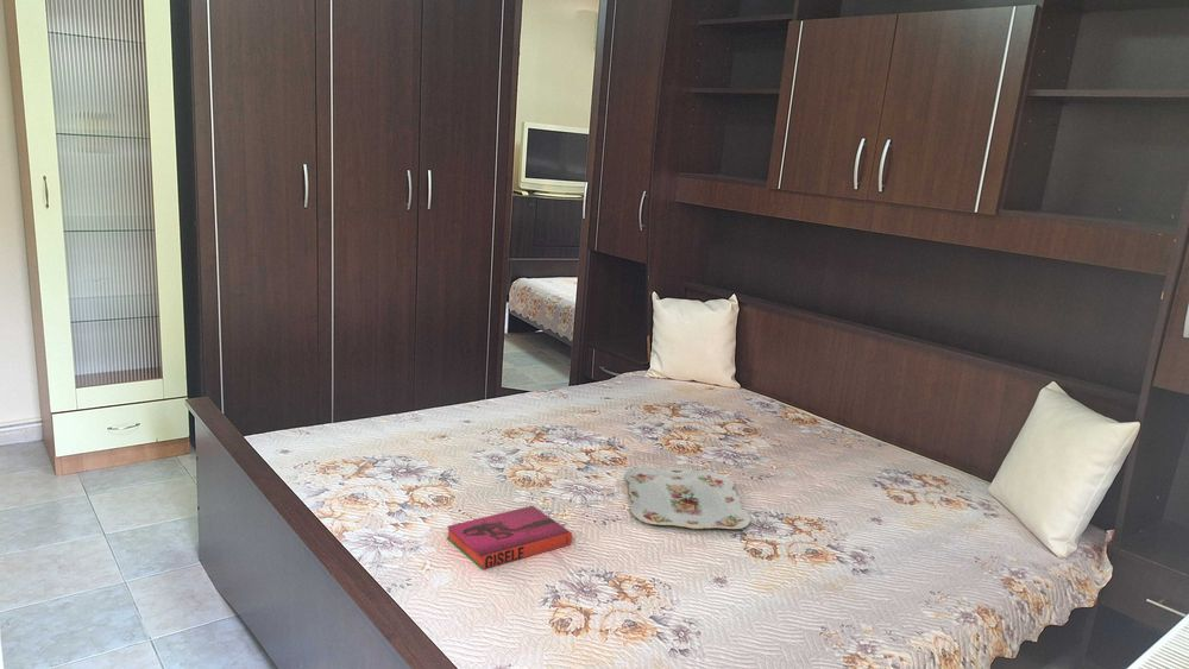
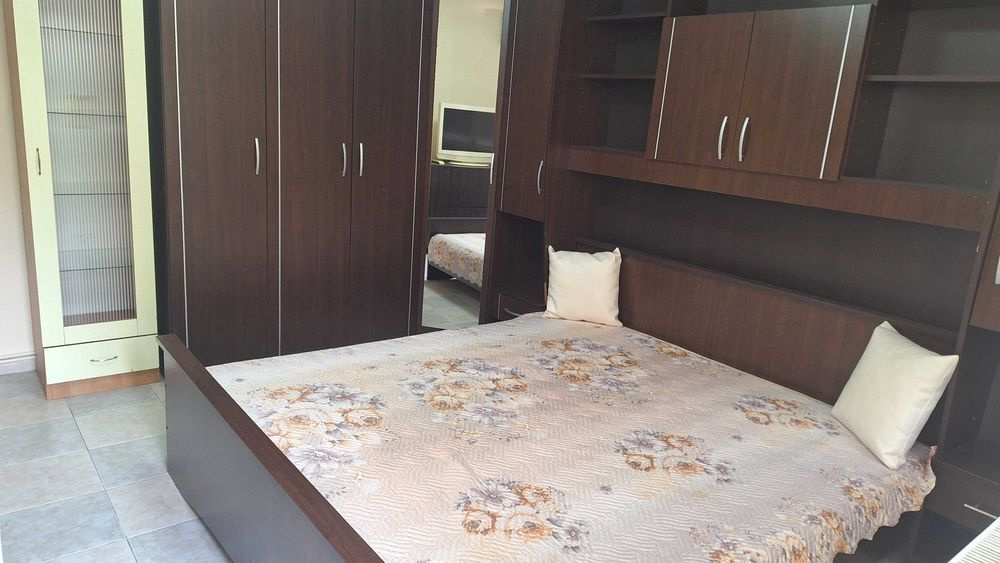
- hardback book [446,505,573,572]
- serving tray [624,466,751,530]
